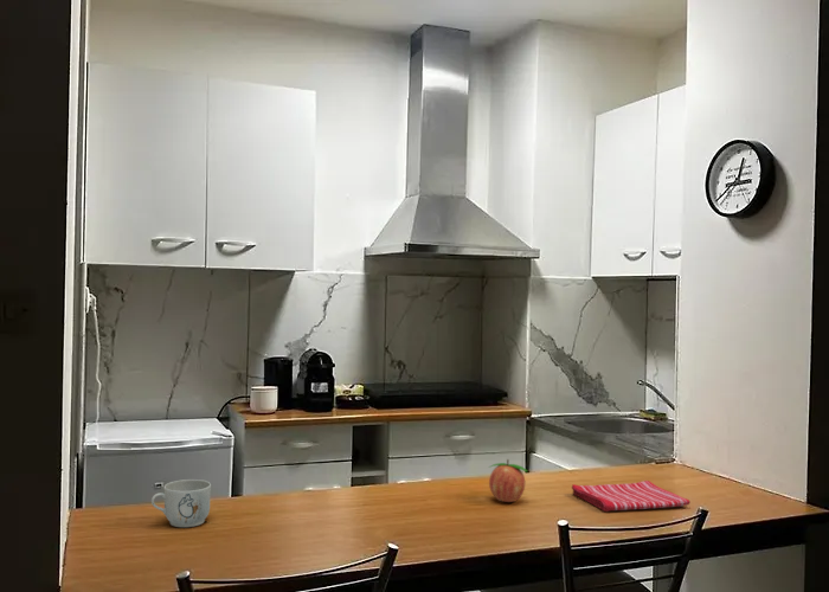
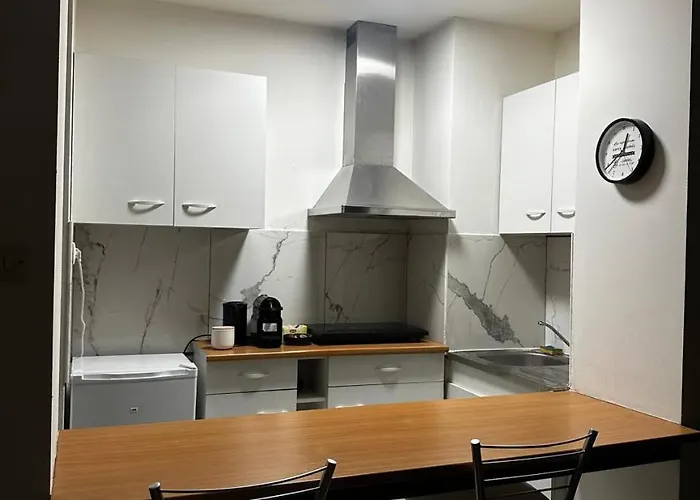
- mug [150,478,212,528]
- fruit [488,458,528,503]
- dish towel [571,480,692,513]
